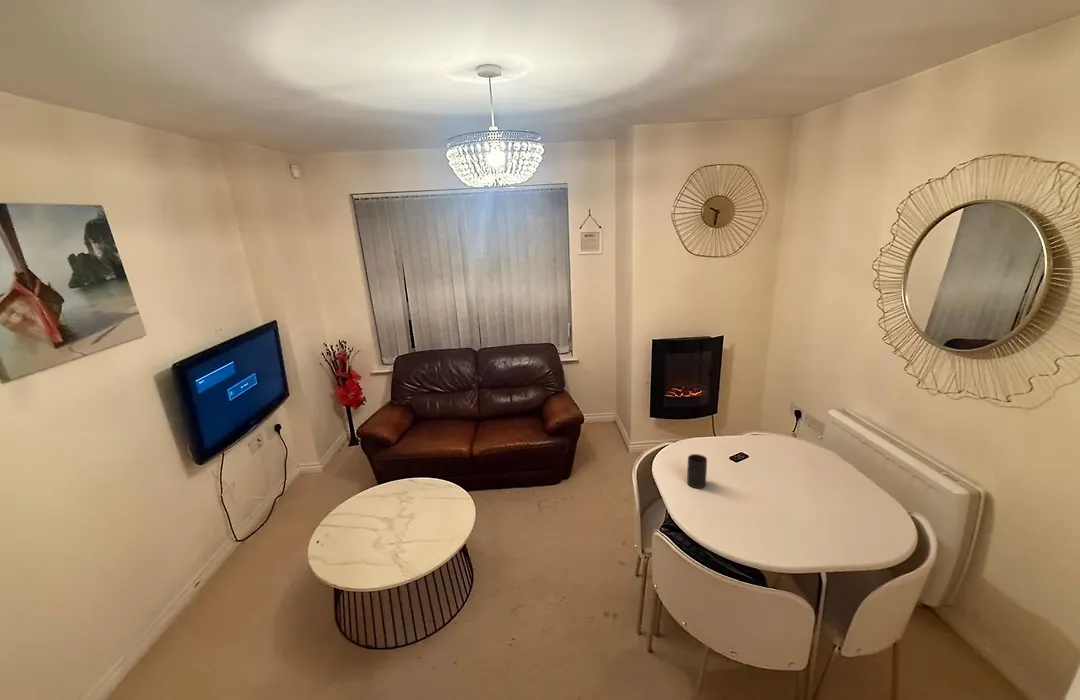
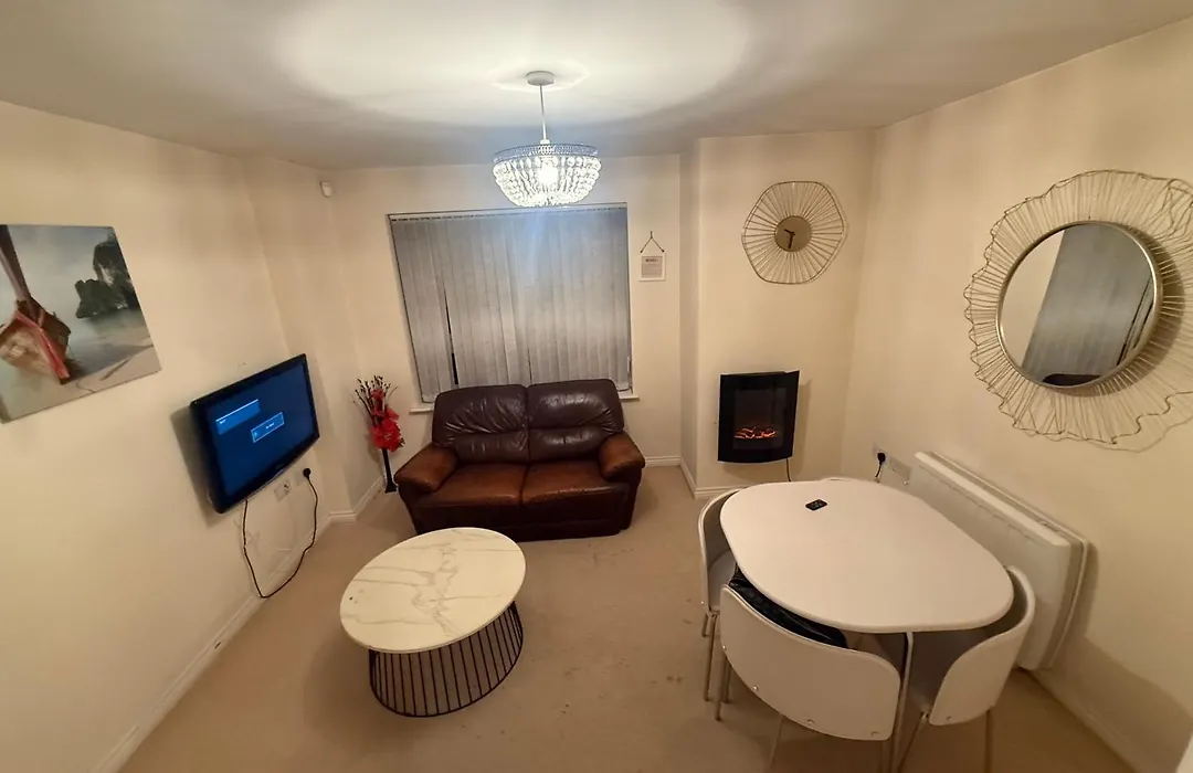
- cup [686,453,708,489]
